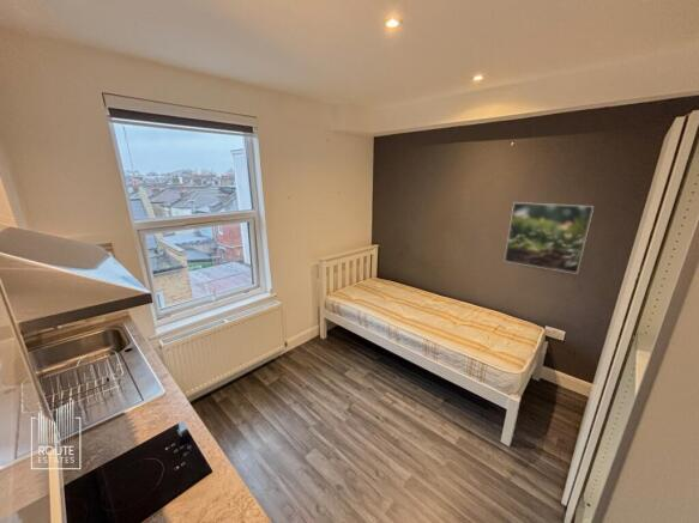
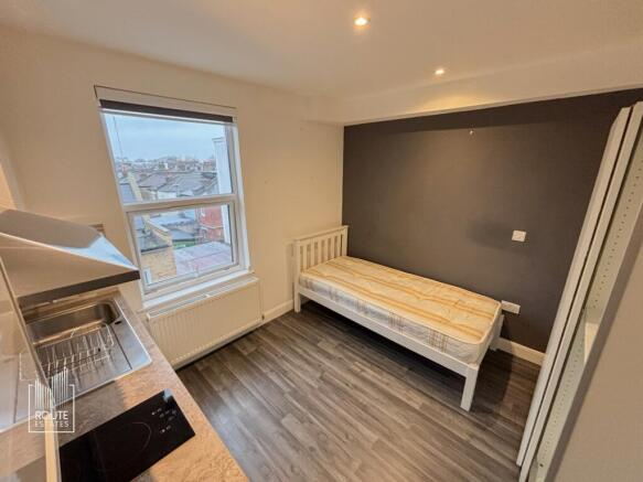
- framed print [504,201,595,275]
